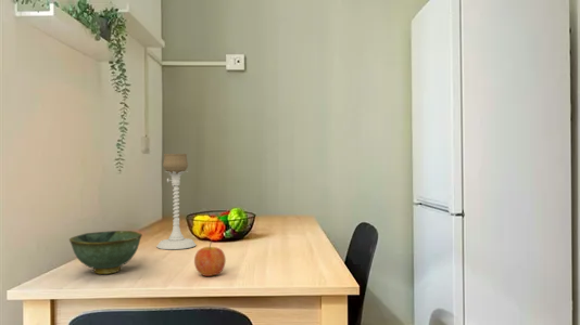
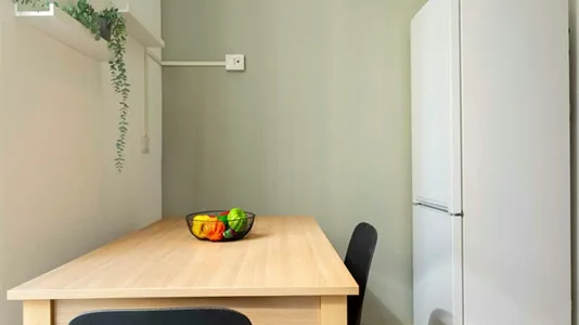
- apple [193,240,227,277]
- bowl [68,230,143,275]
- candle holder [155,153,197,250]
